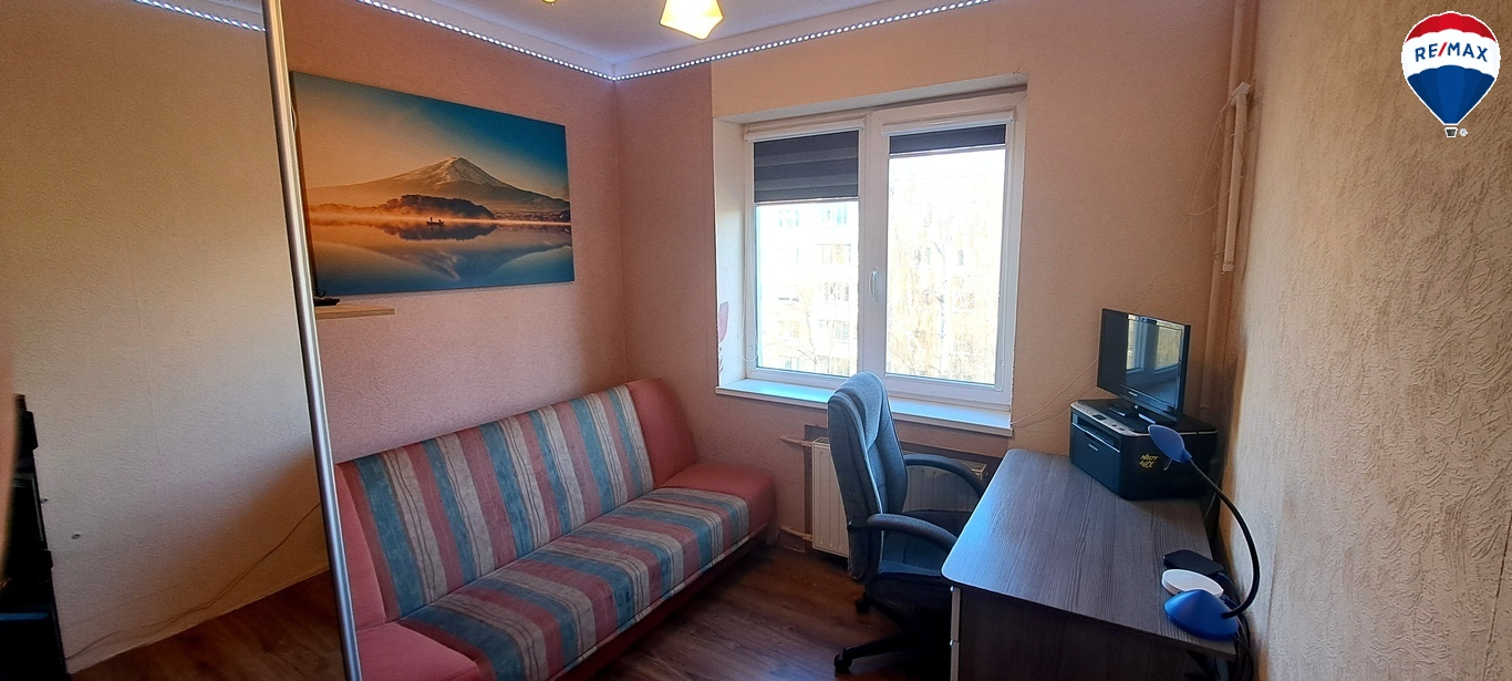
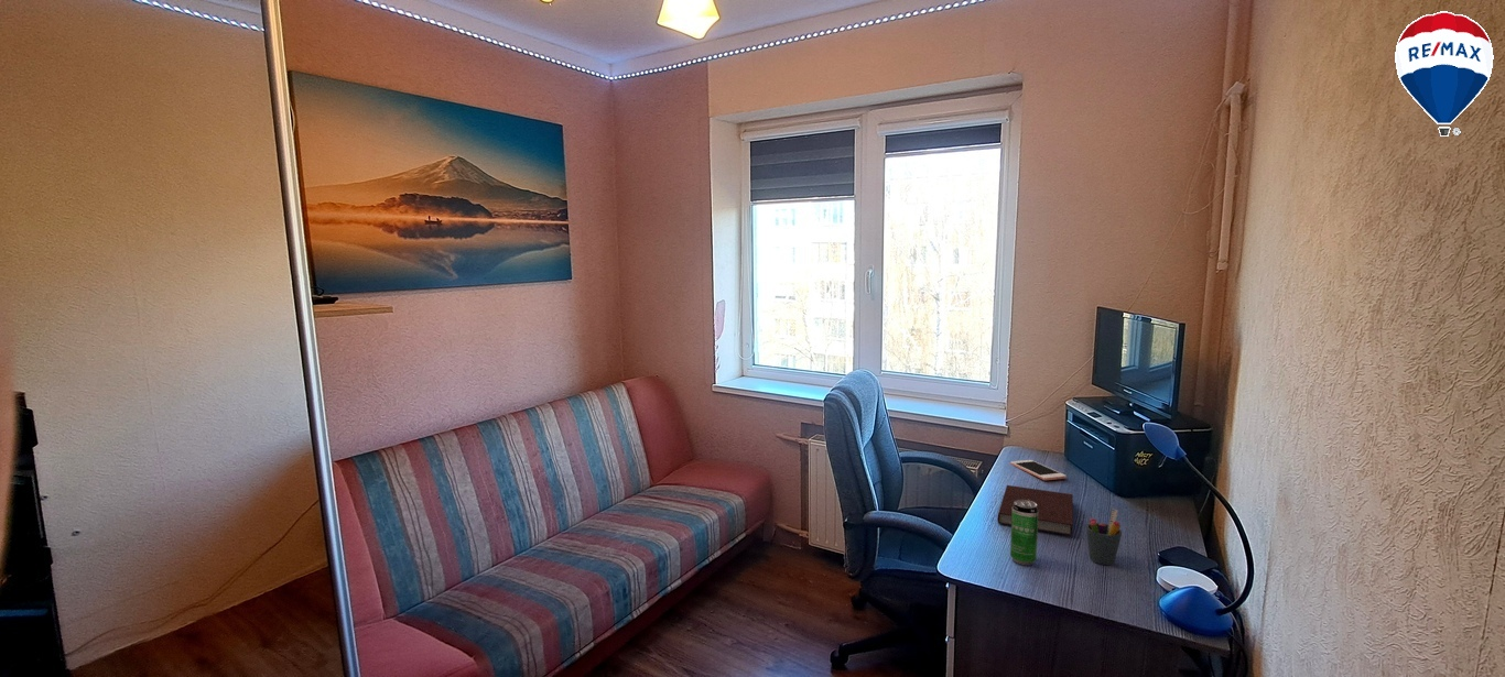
+ beverage can [1009,500,1039,566]
+ cell phone [1009,459,1068,481]
+ pen holder [1085,507,1123,566]
+ notebook [996,484,1074,537]
